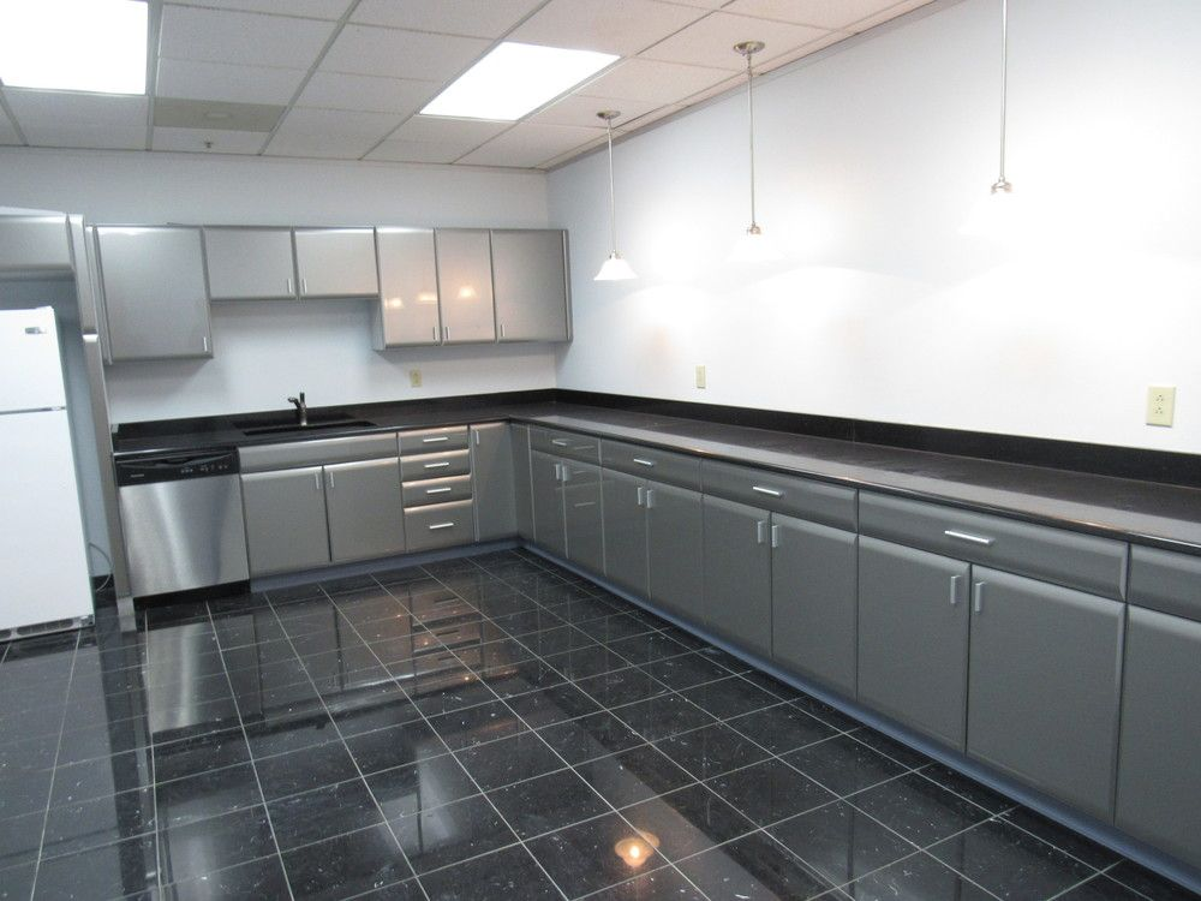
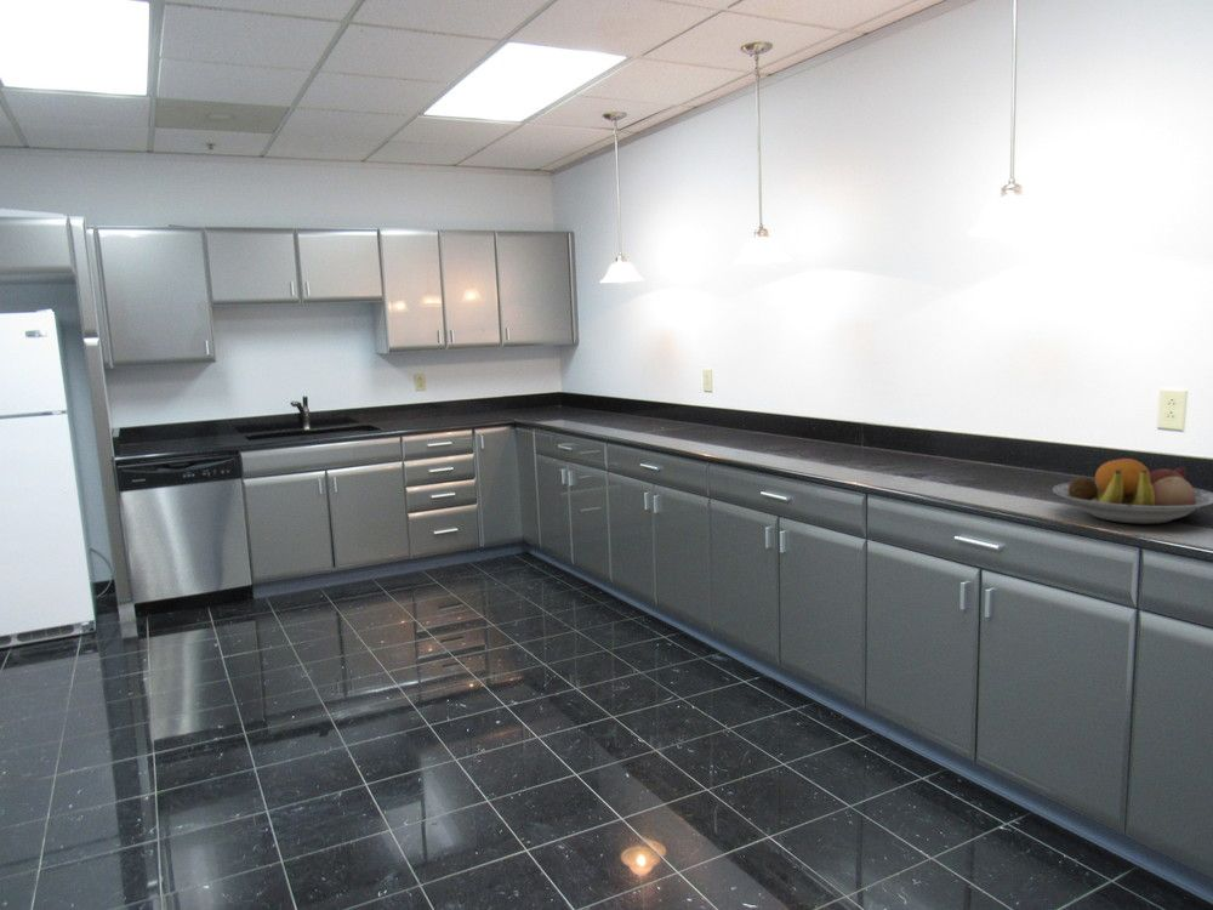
+ fruit bowl [1052,457,1213,525]
